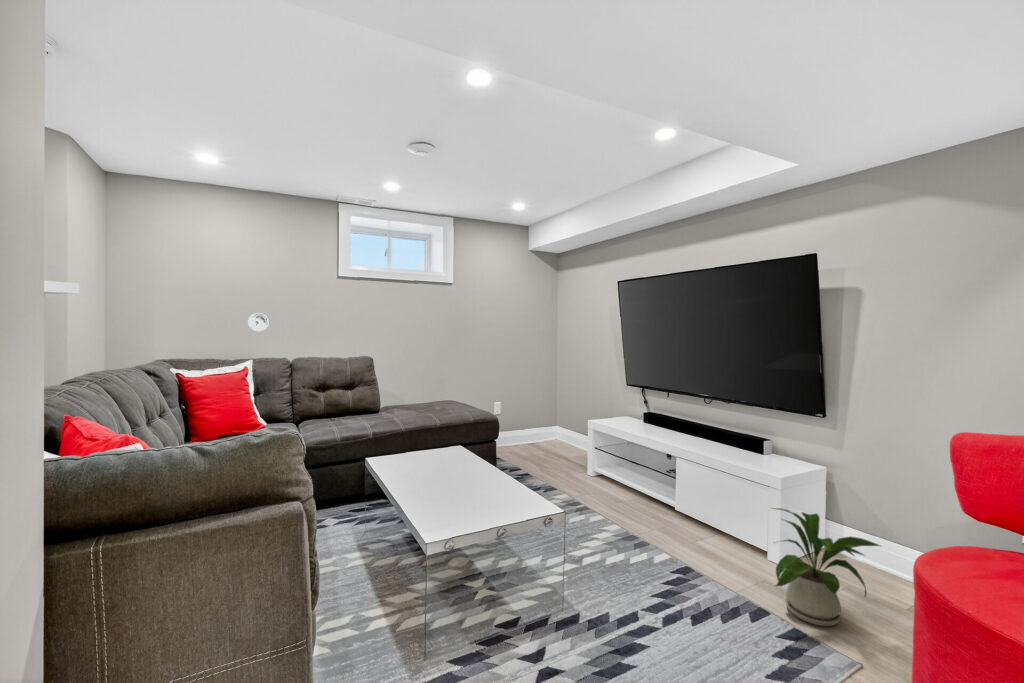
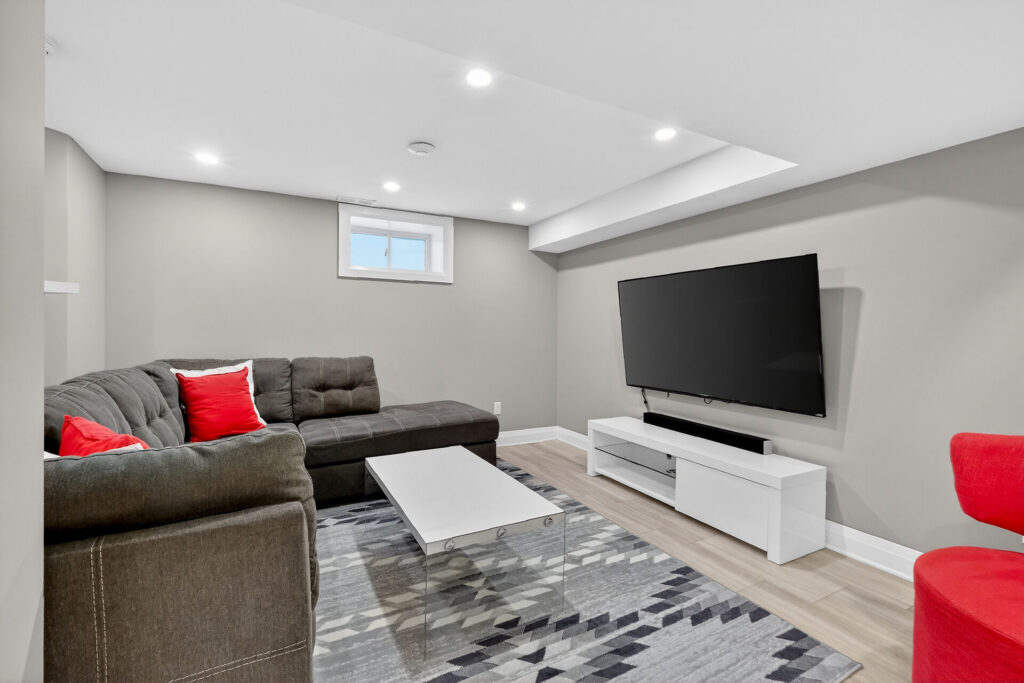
- house plant [771,507,883,627]
- decorative plate [247,312,270,332]
